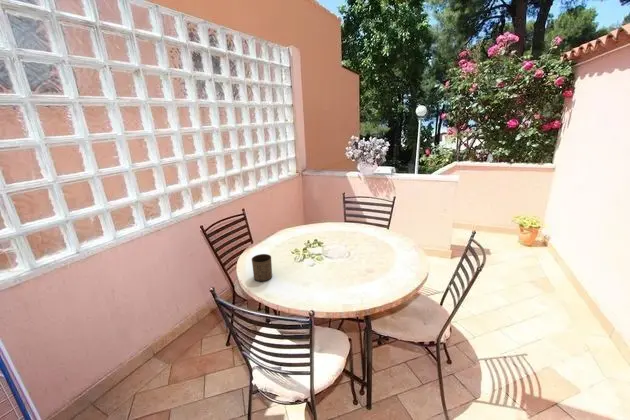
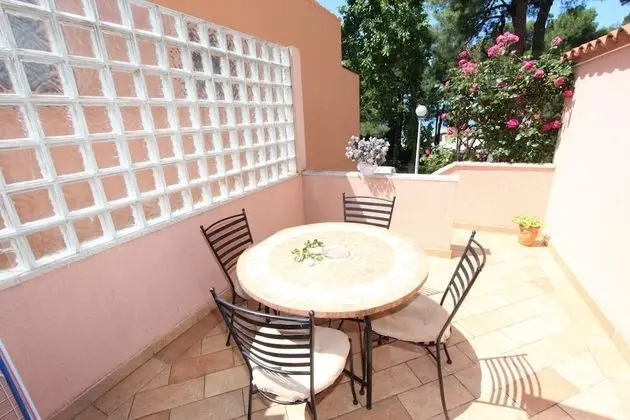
- cup [251,253,273,282]
